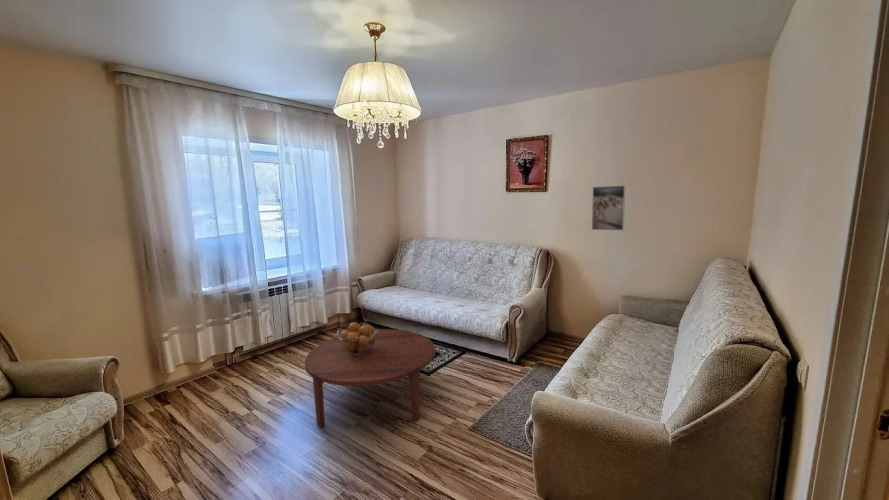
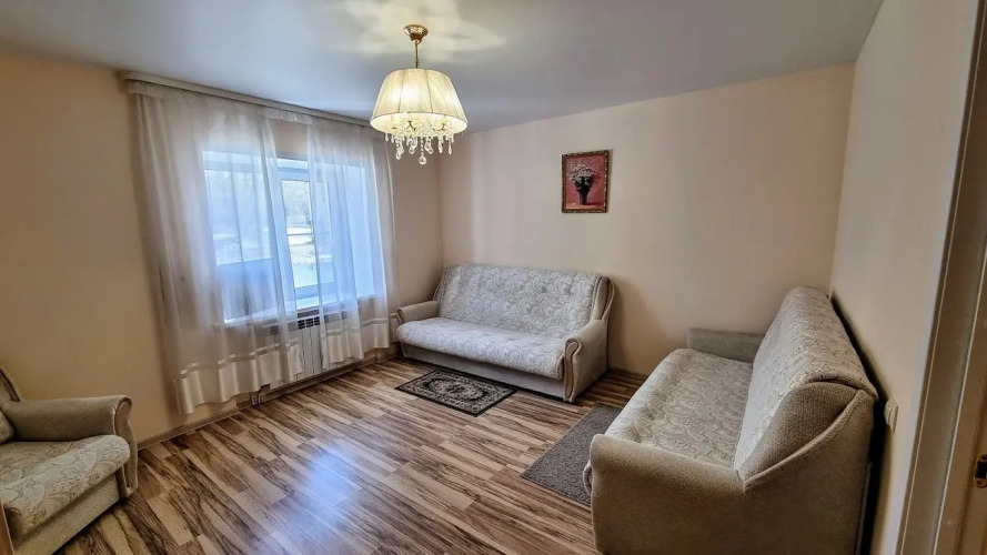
- coffee table [304,328,436,428]
- fruit basket [337,321,379,355]
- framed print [591,184,626,231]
